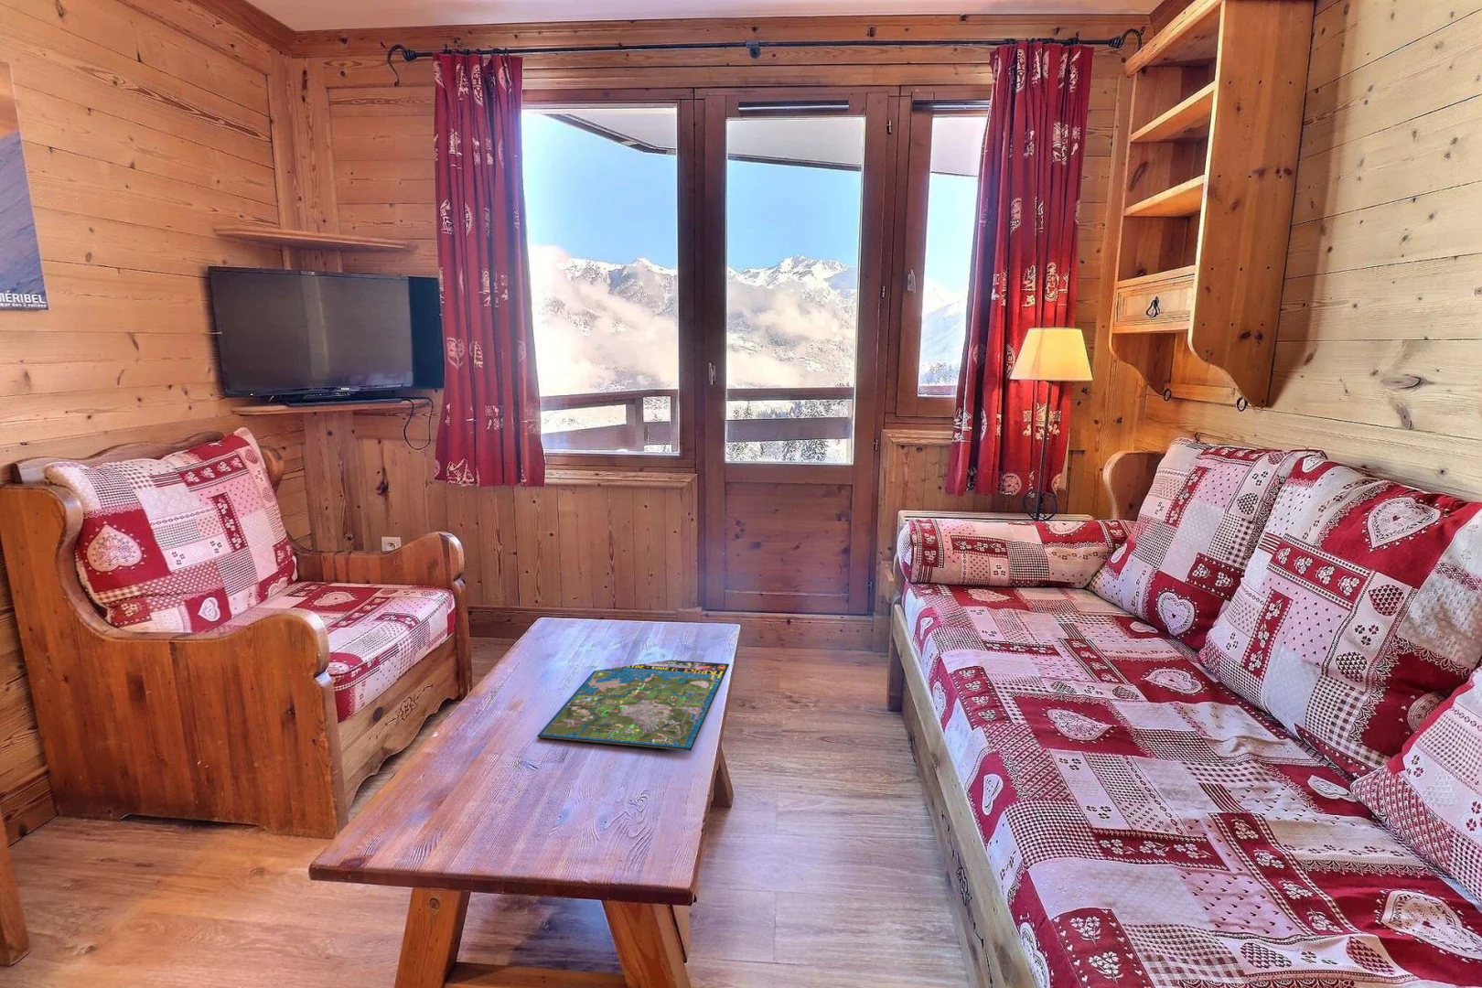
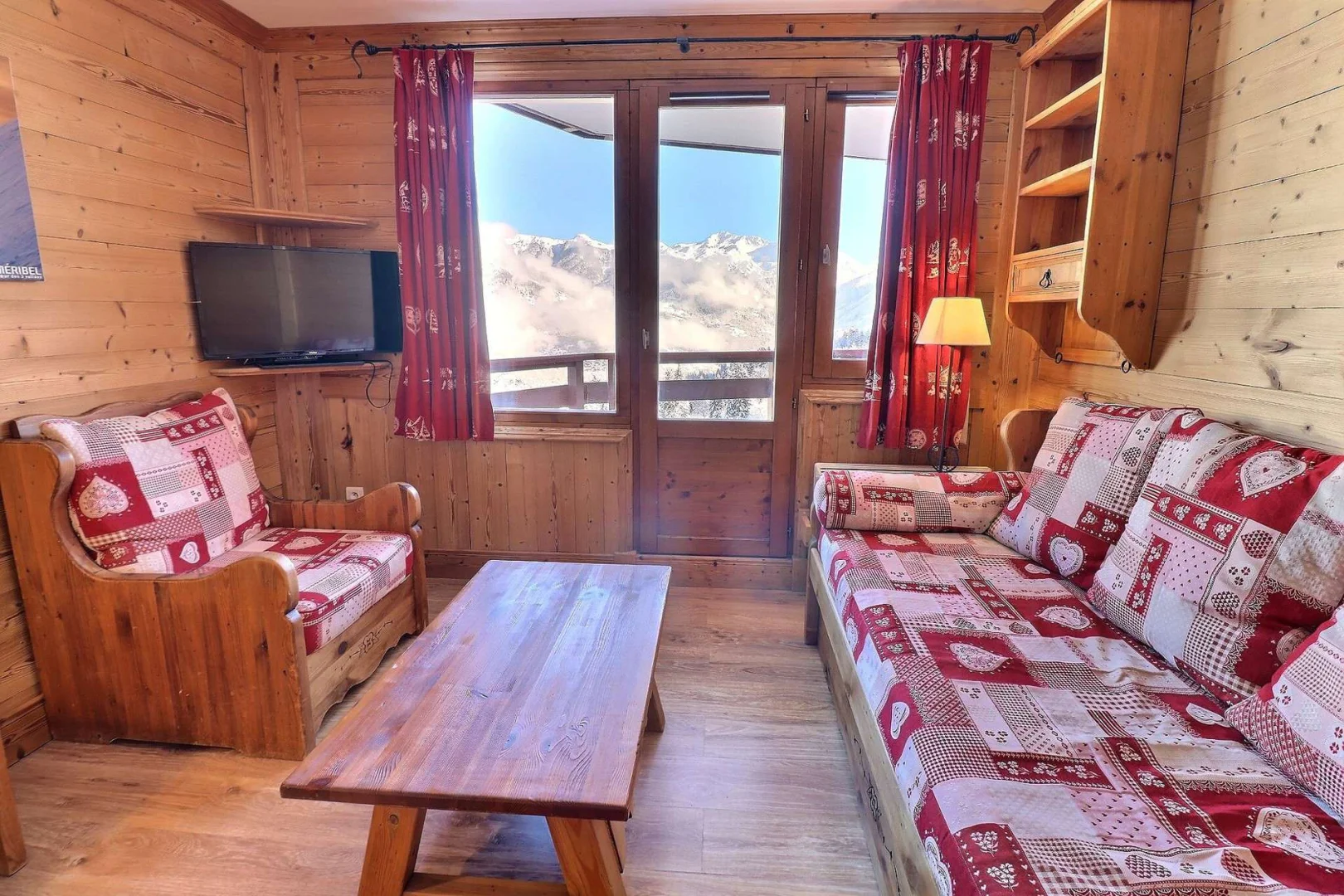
- board game [536,659,730,752]
